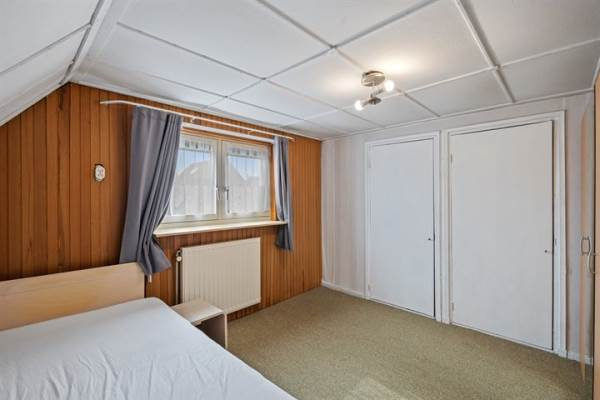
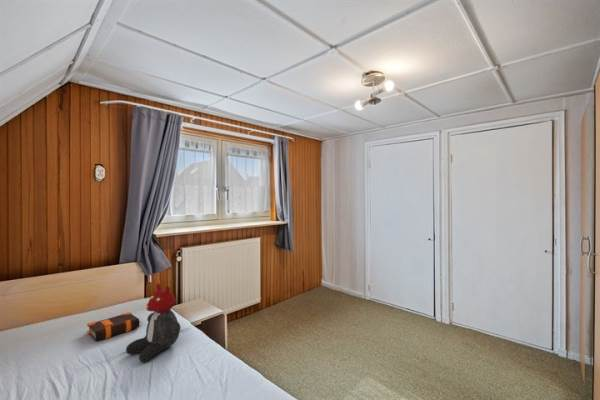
+ bible [86,311,143,342]
+ teddy bear [125,282,182,363]
